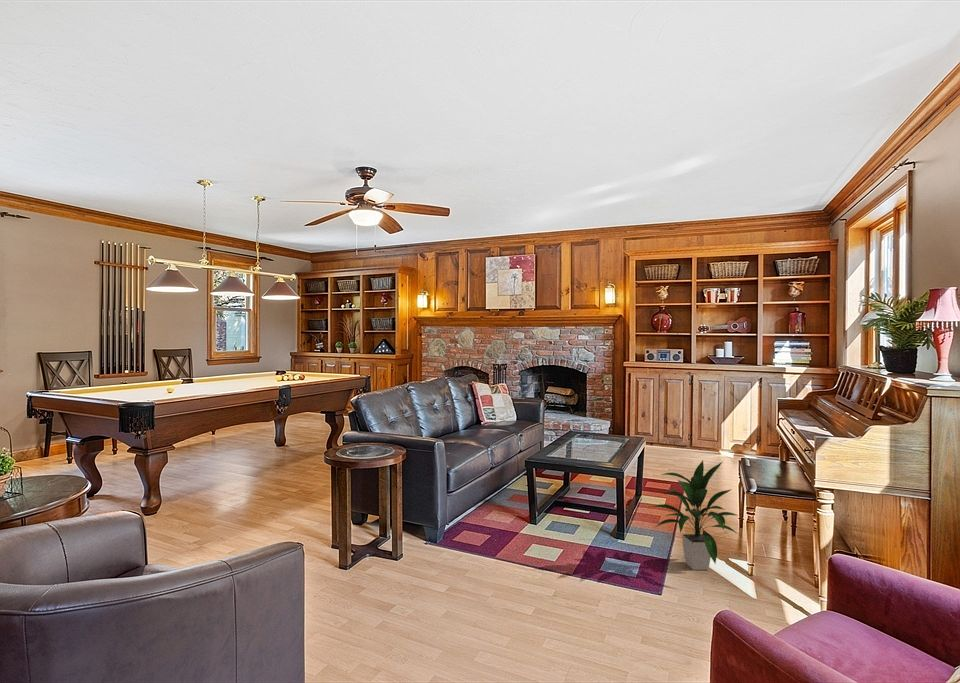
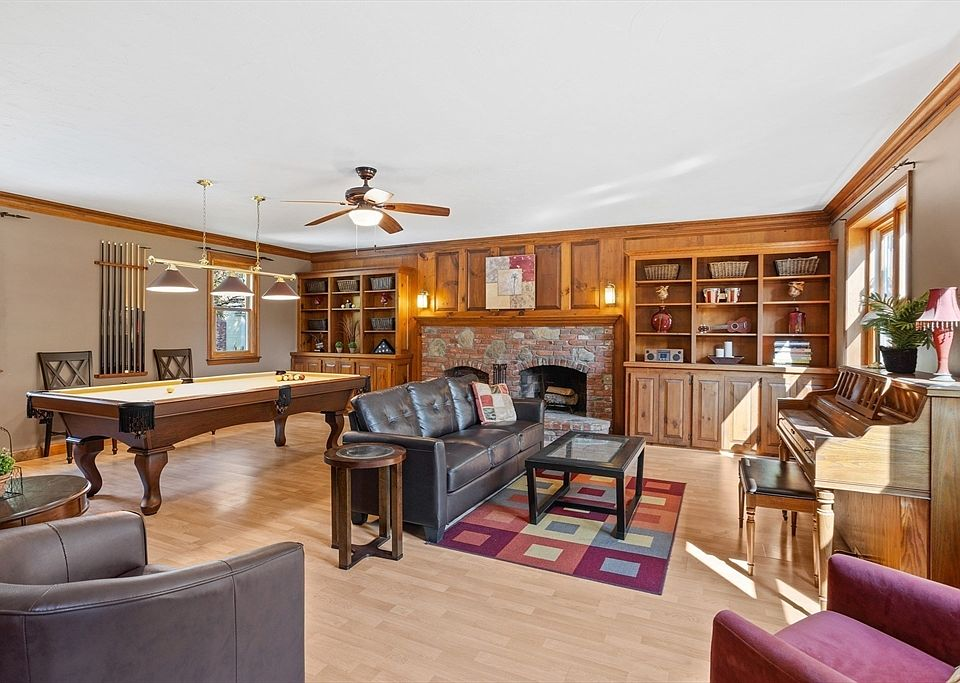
- indoor plant [650,459,739,571]
